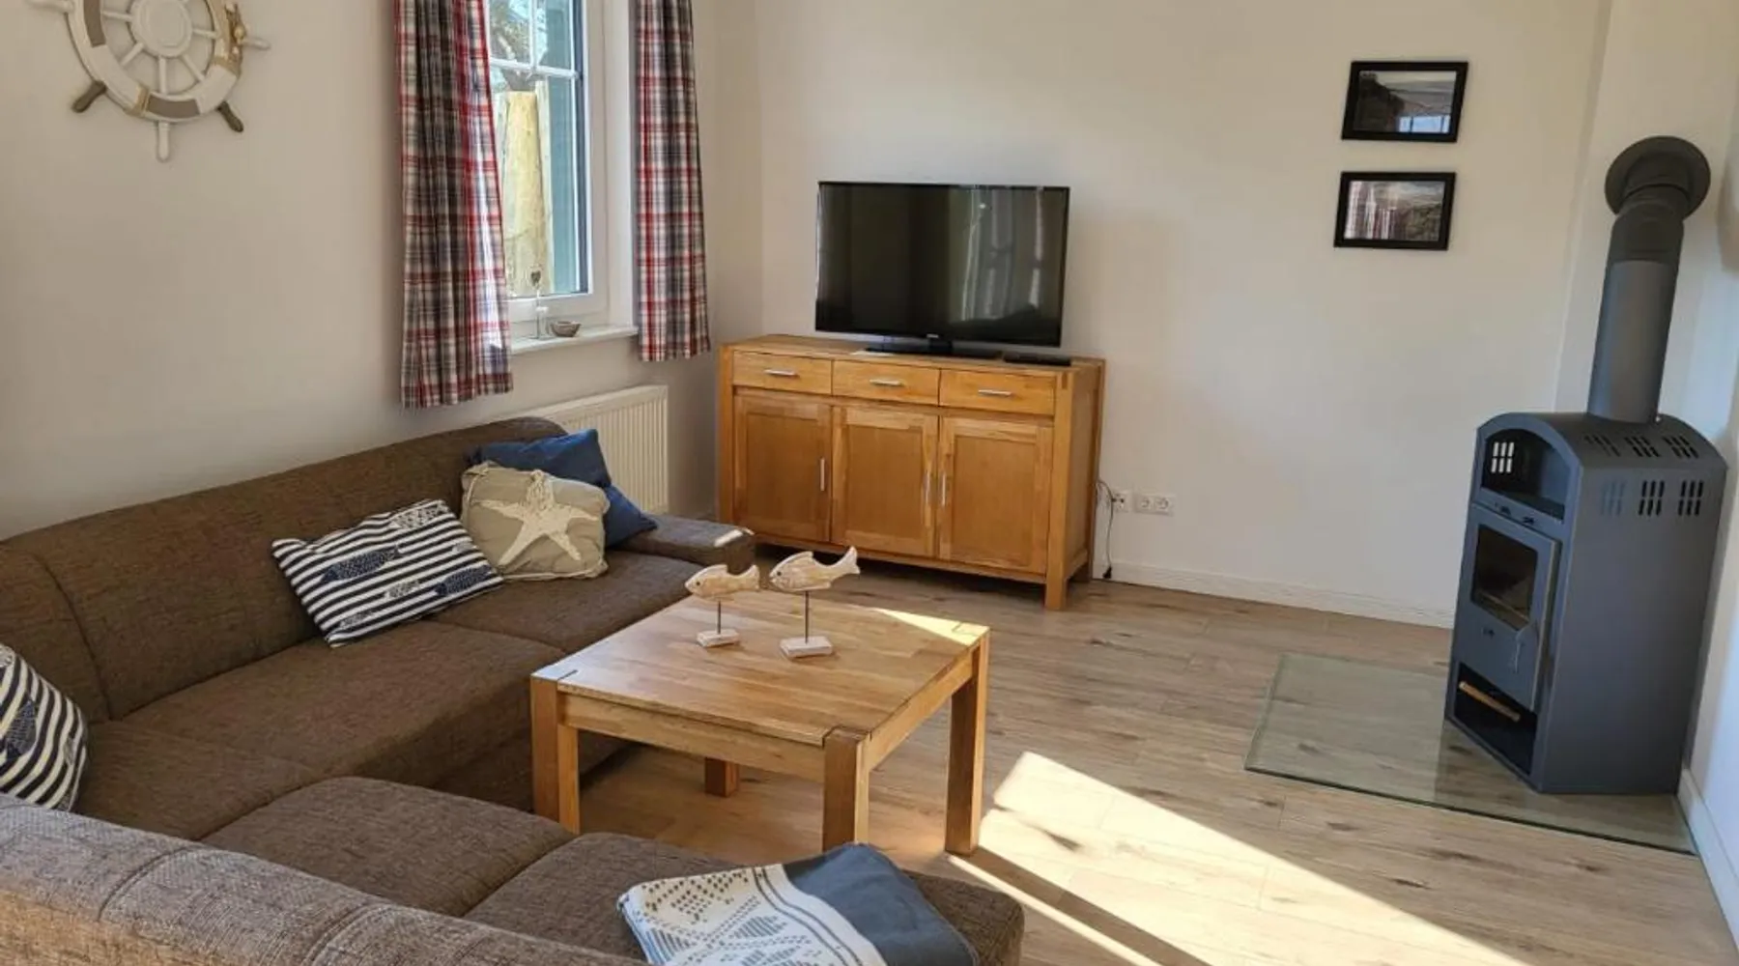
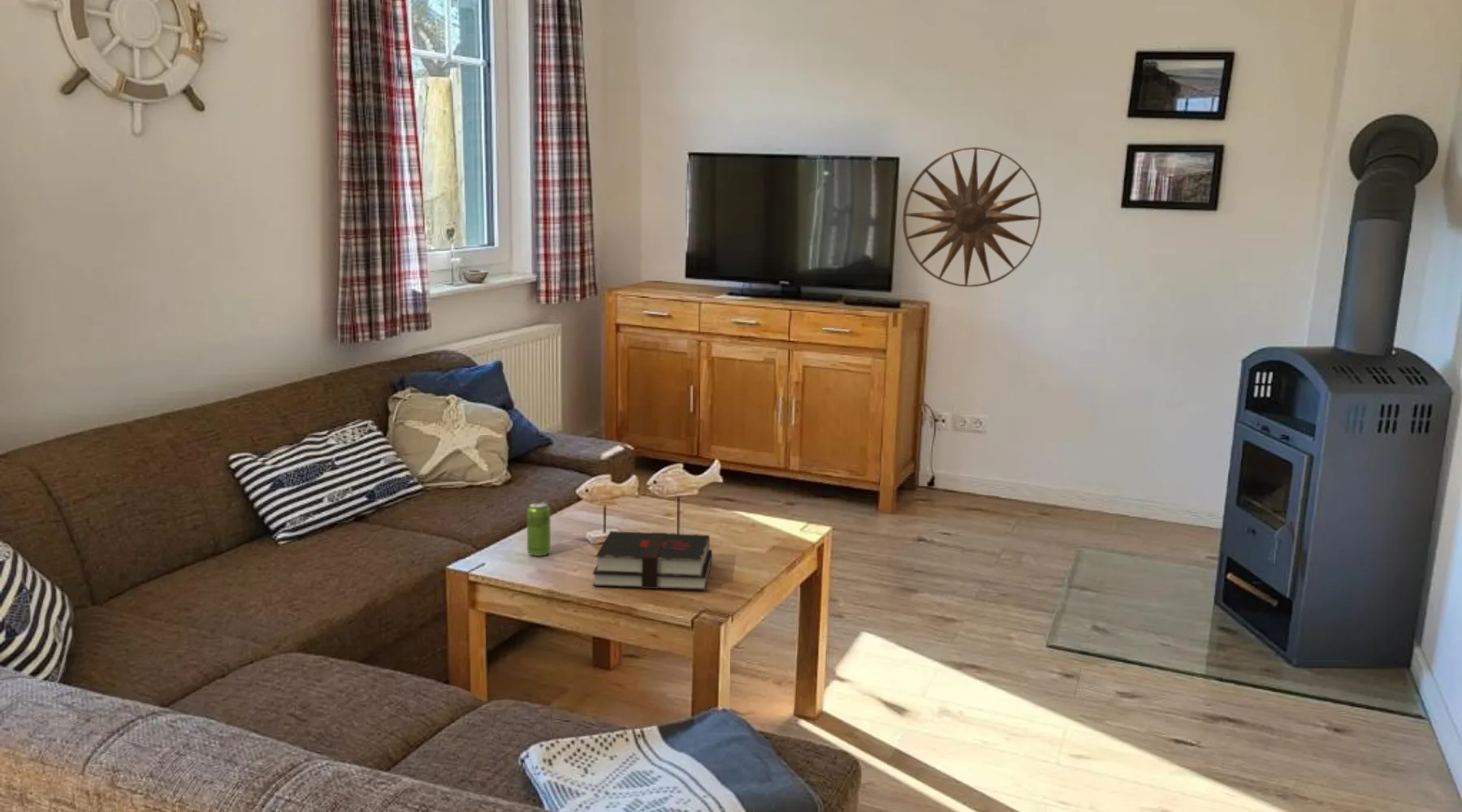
+ hardback book [591,530,713,590]
+ wall art [902,146,1043,287]
+ beverage can [526,500,551,557]
